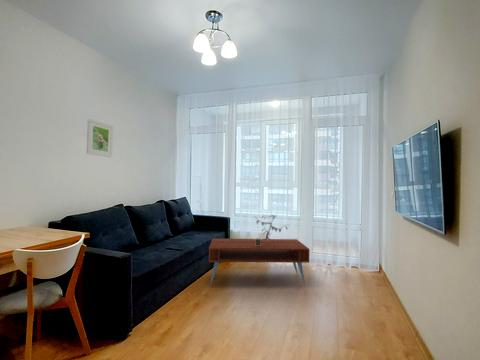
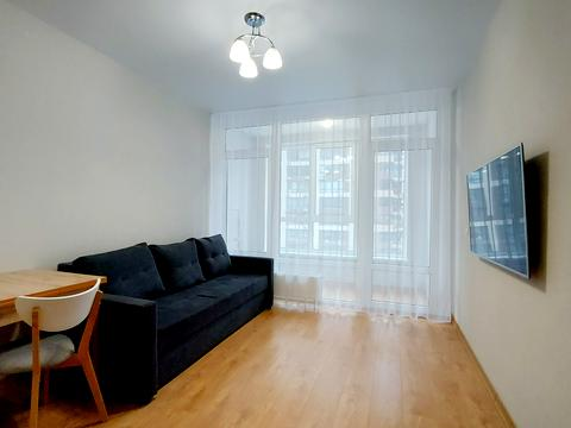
- coffee table [208,238,310,286]
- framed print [86,118,114,158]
- potted plant [254,212,290,246]
